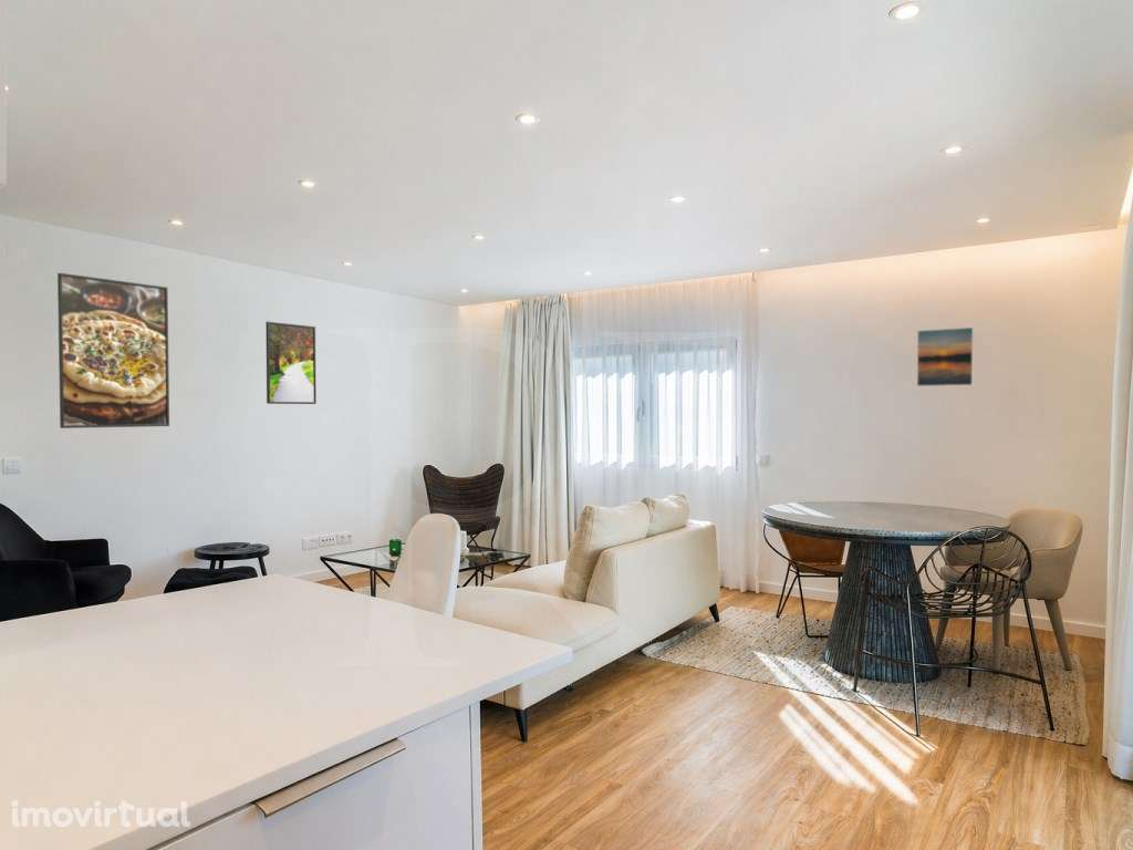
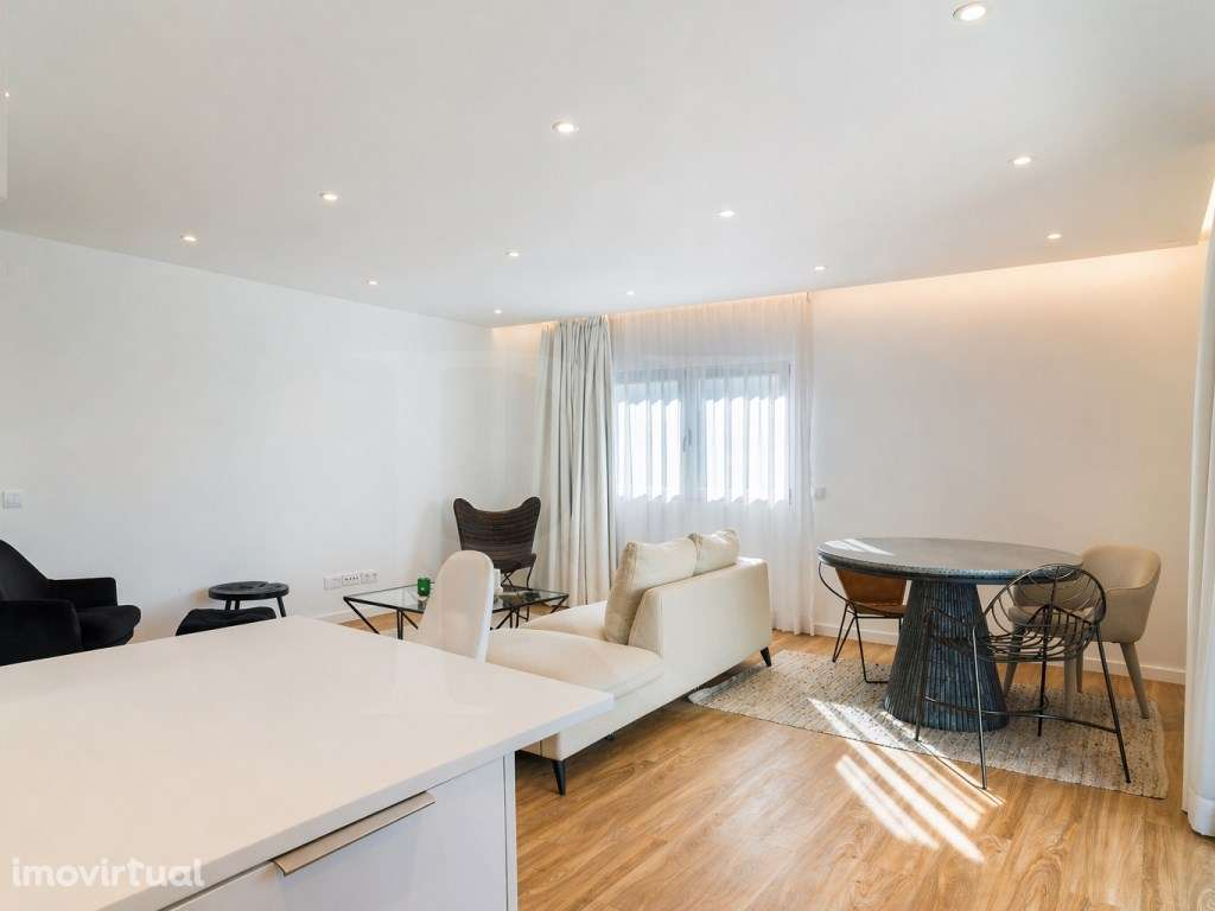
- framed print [56,272,170,429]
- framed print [264,321,318,405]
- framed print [916,326,975,387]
